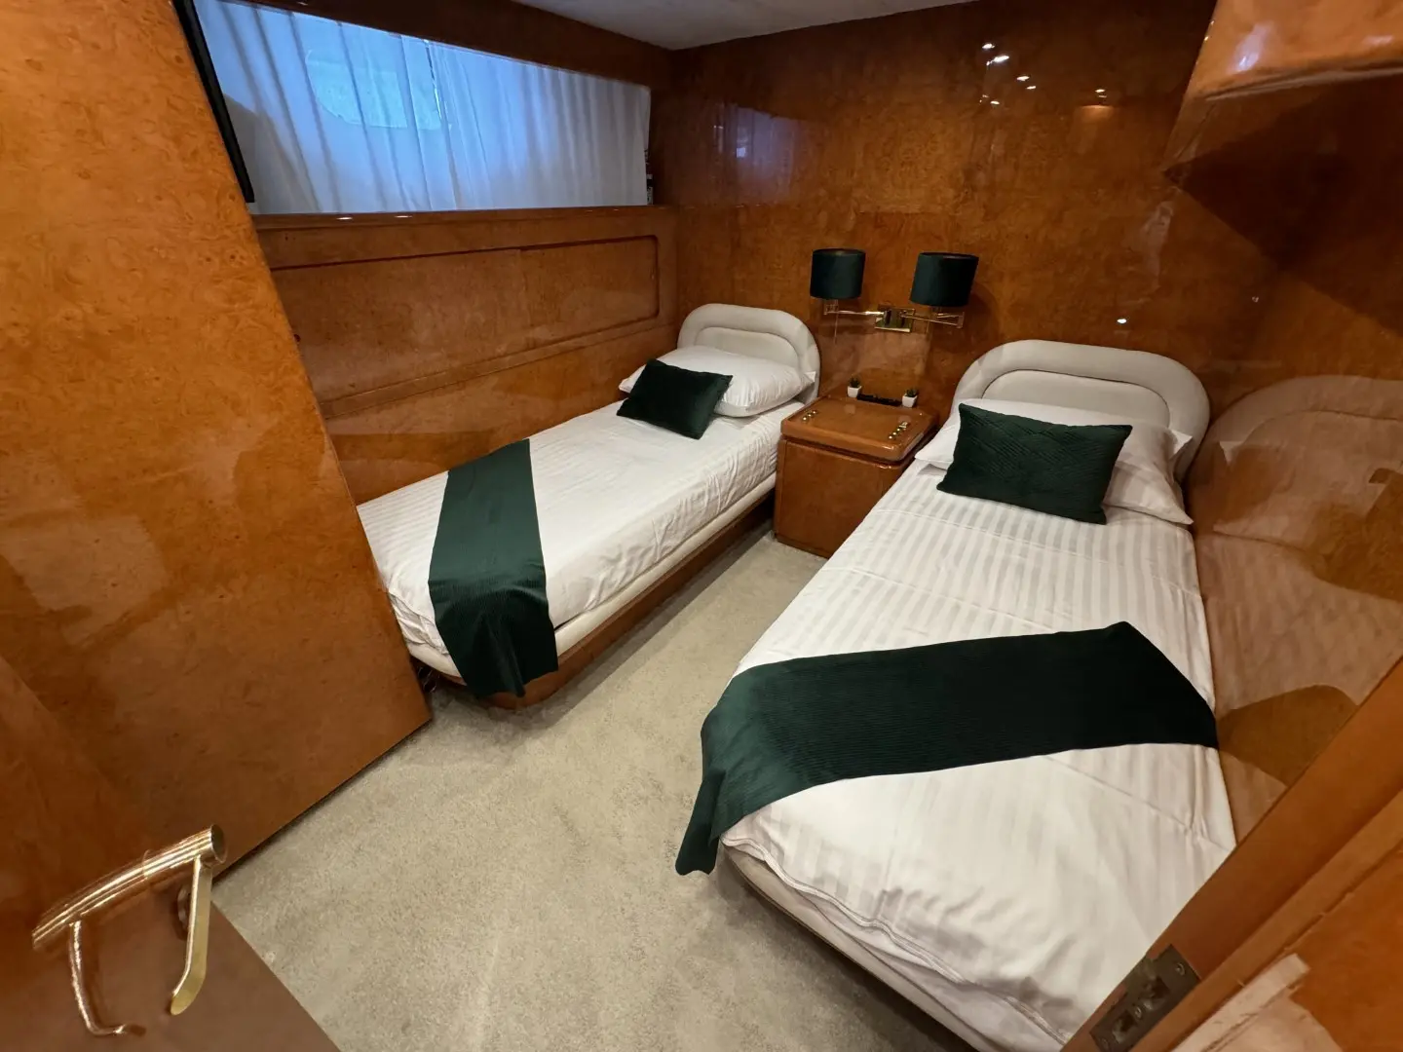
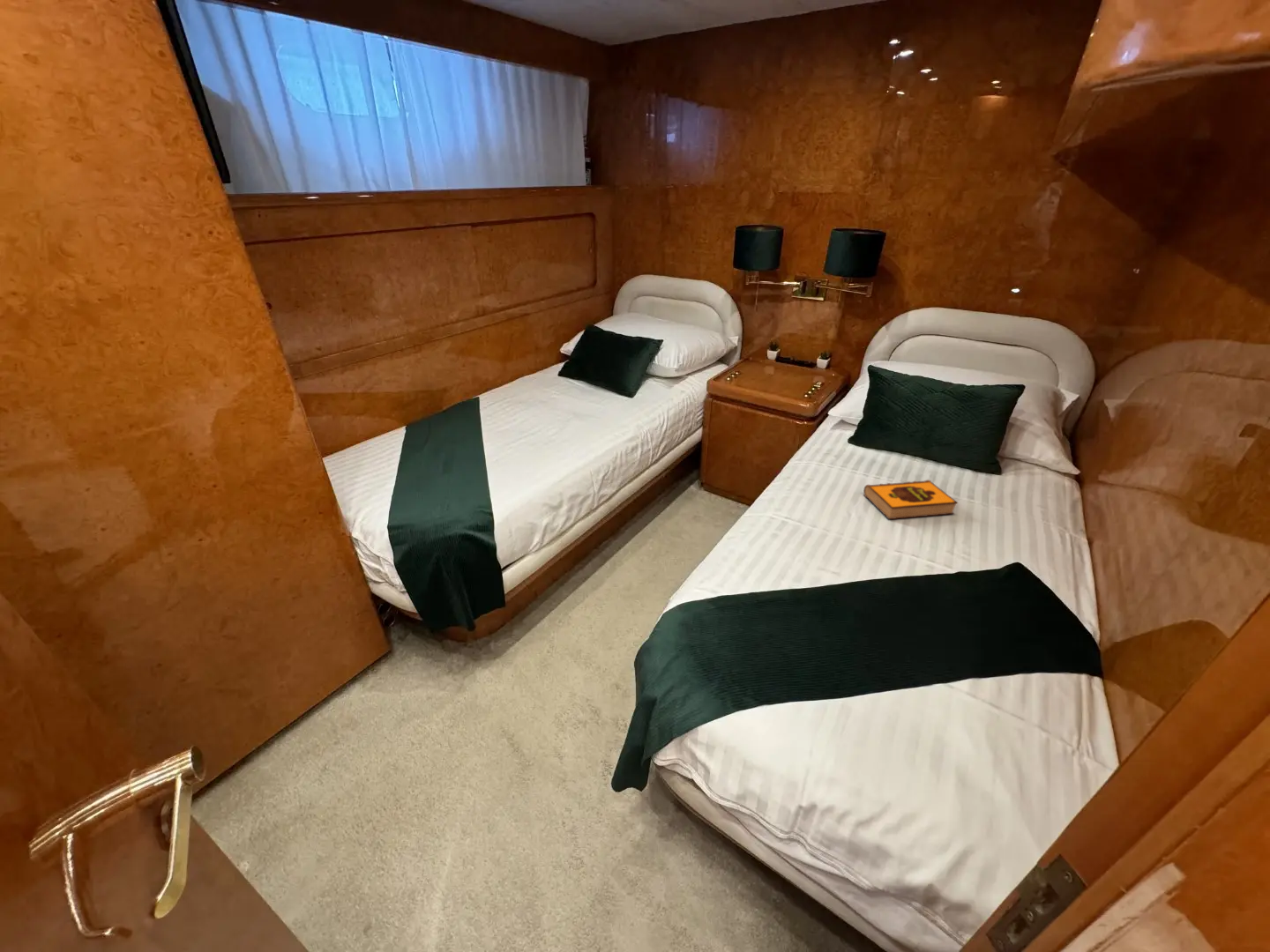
+ hardback book [863,480,959,520]
